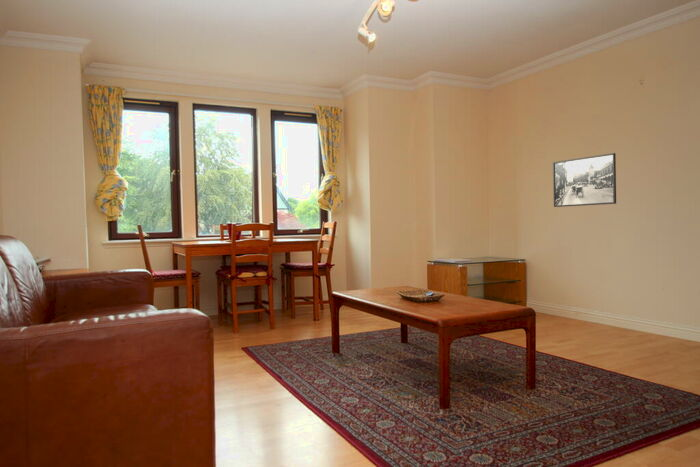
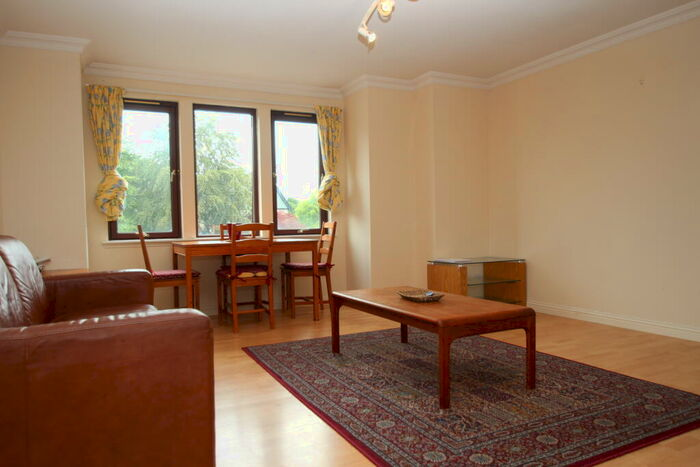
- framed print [552,152,617,208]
